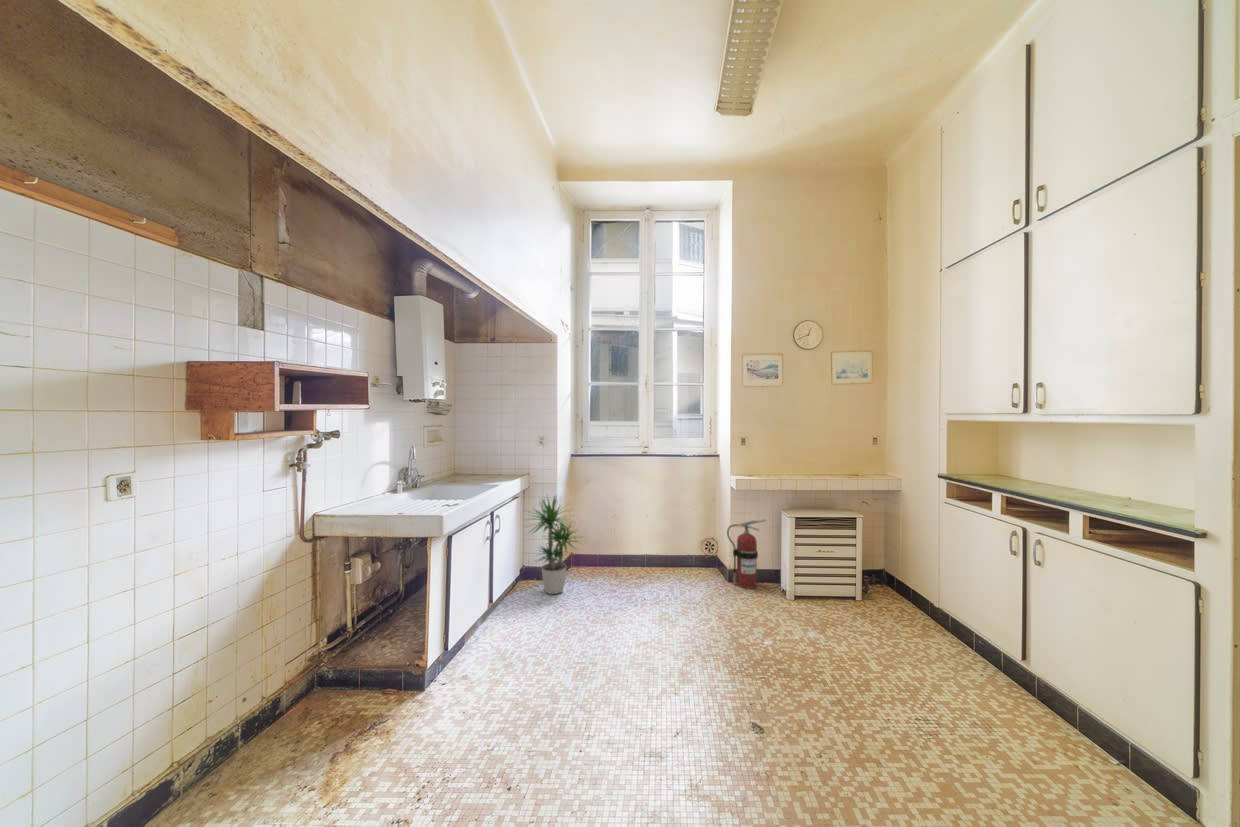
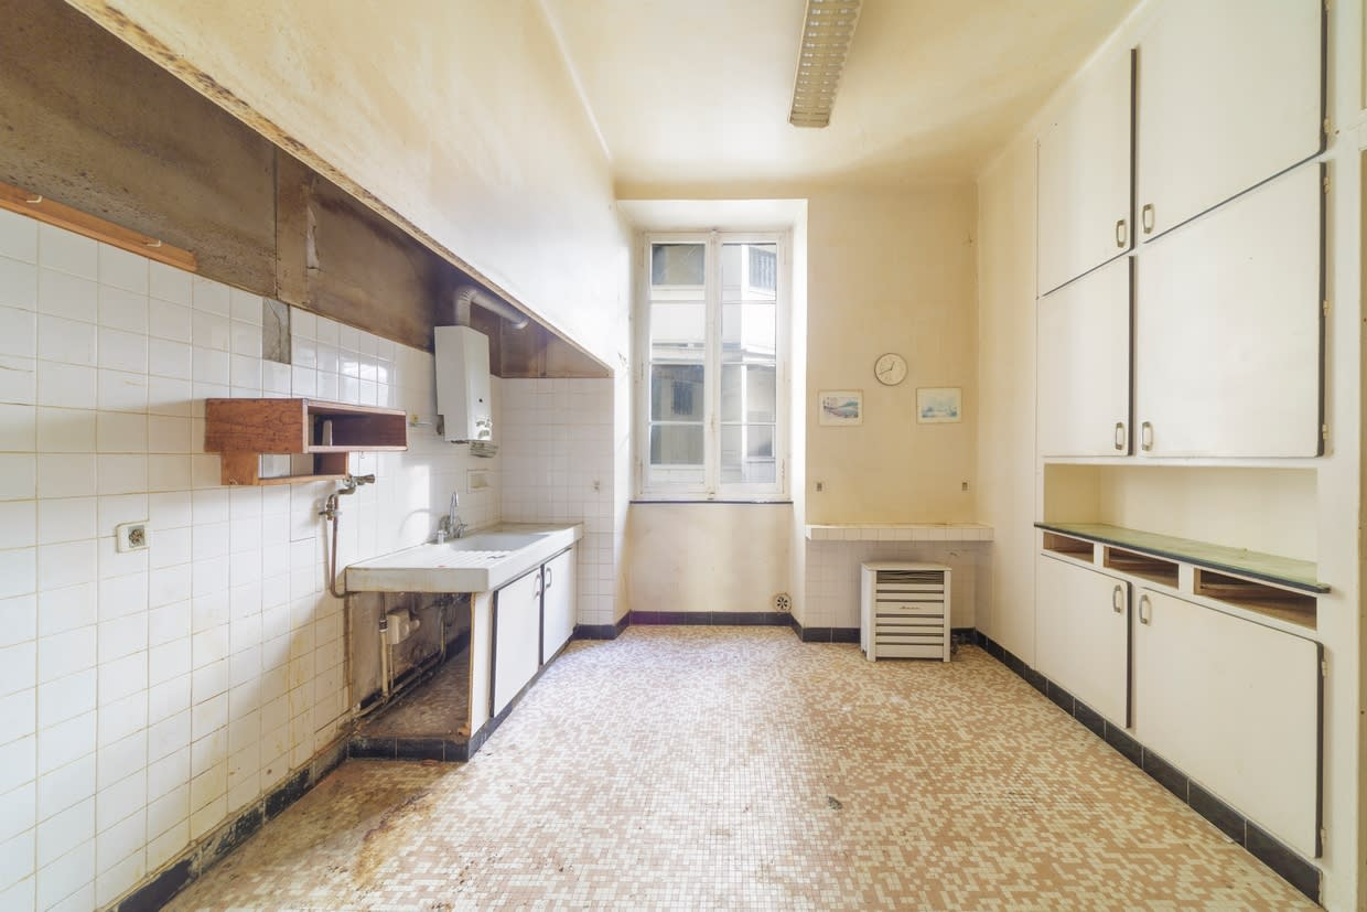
- fire extinguisher [726,518,767,590]
- potted plant [524,493,586,595]
